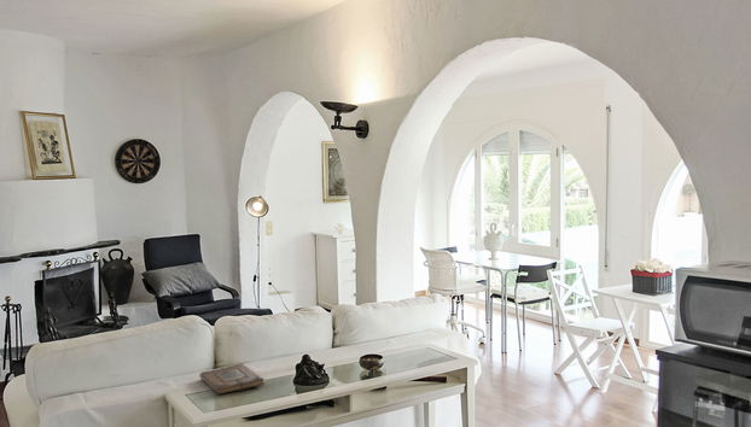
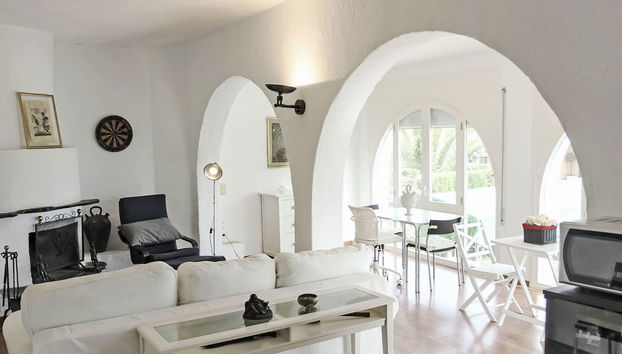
- book [199,363,266,396]
